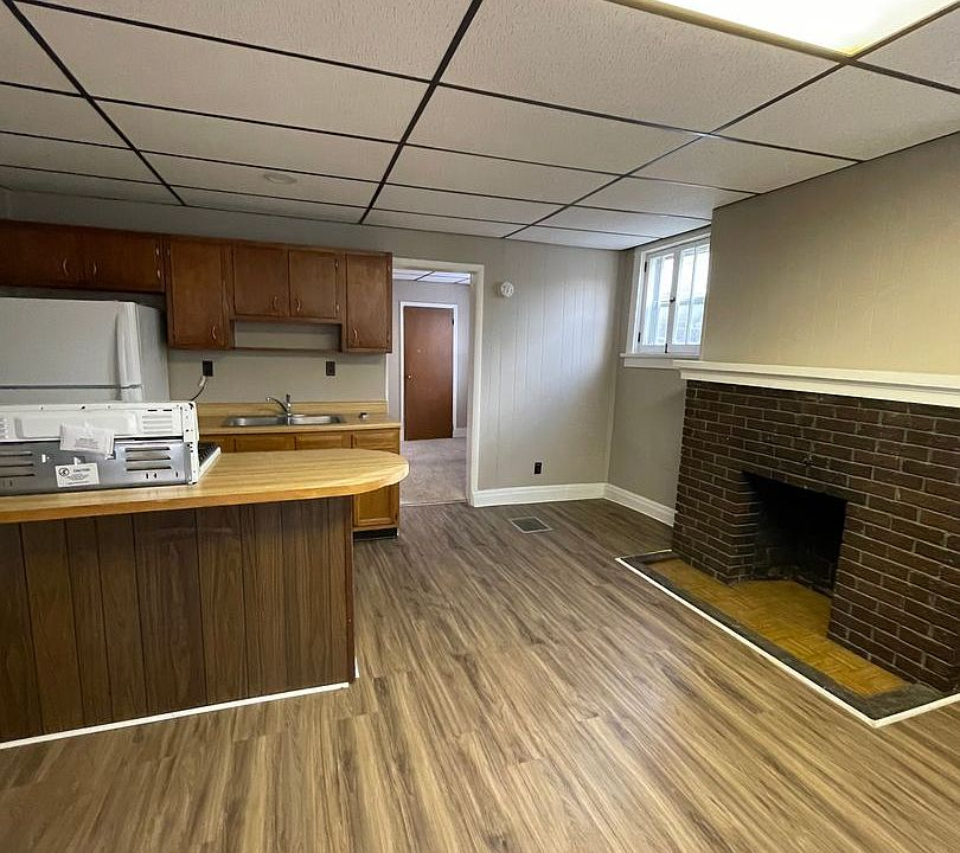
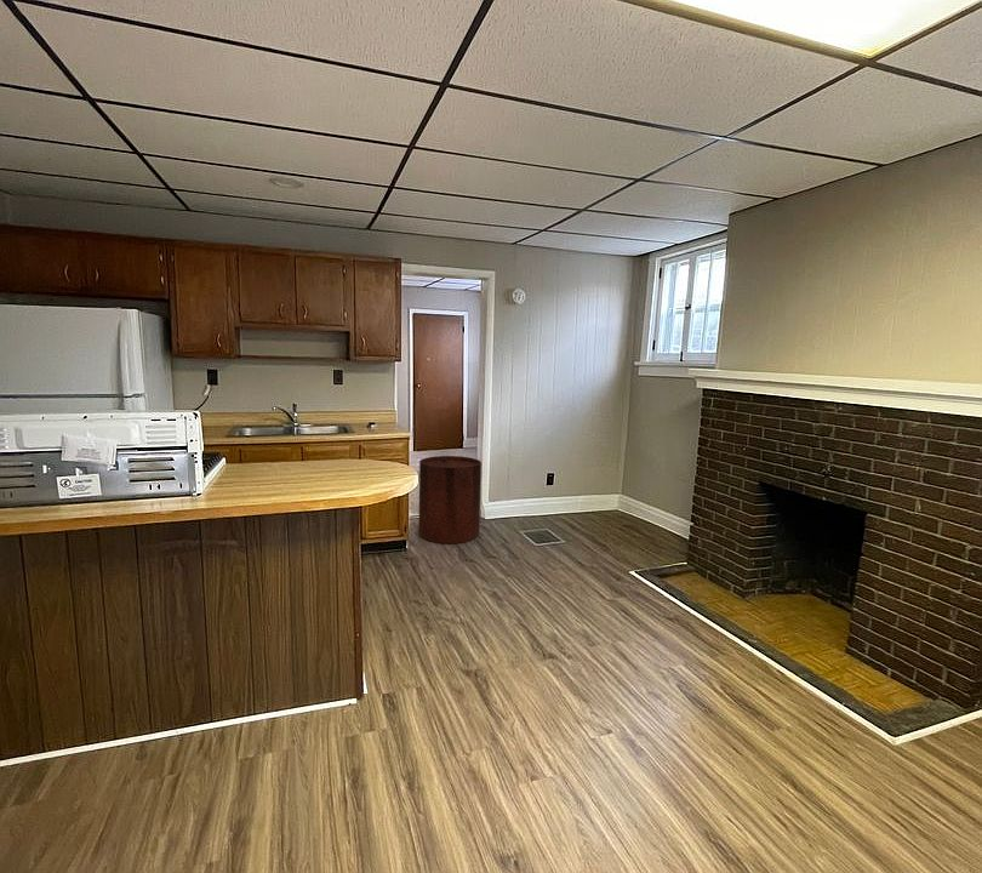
+ trash can [417,455,483,544]
